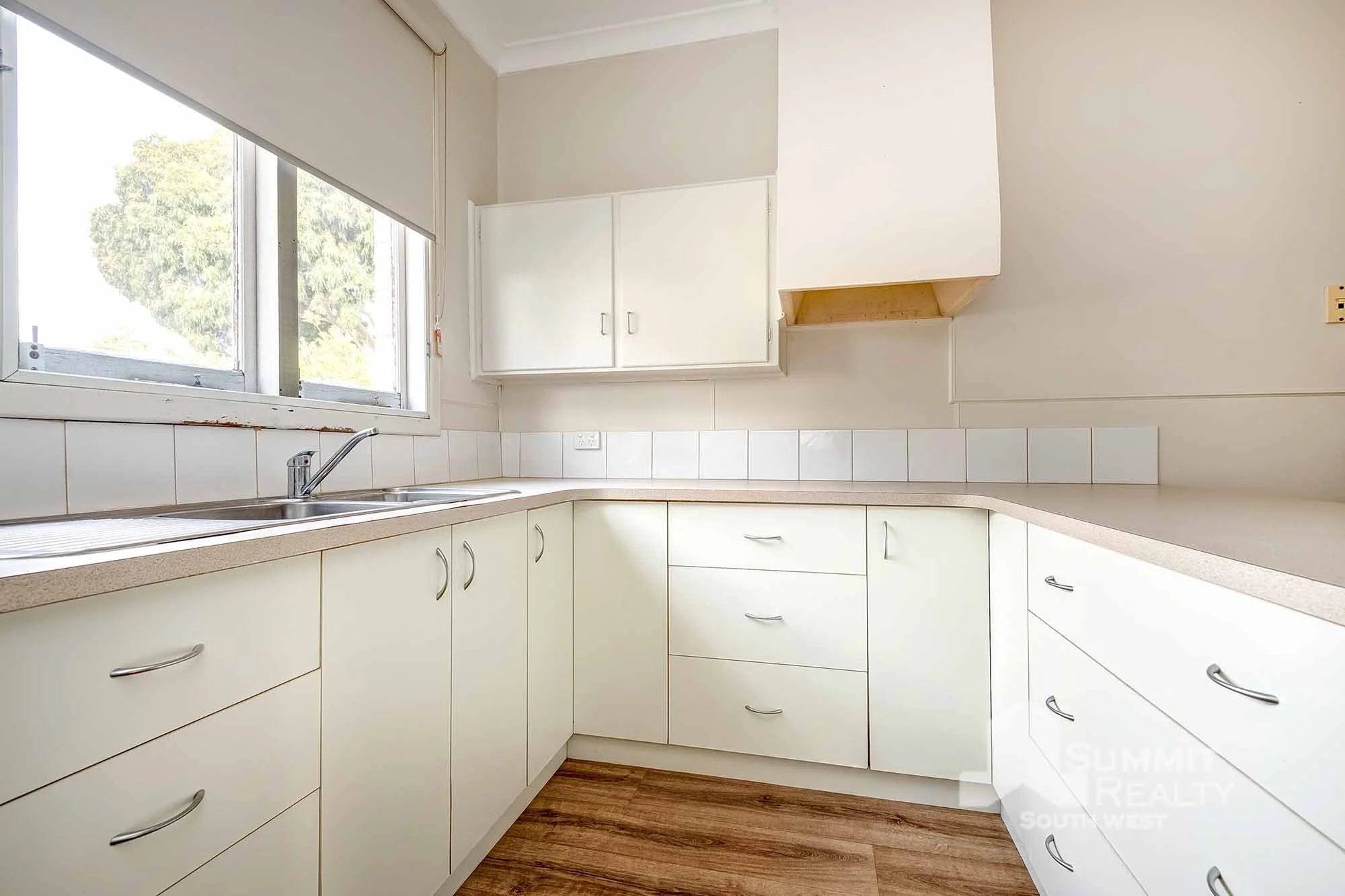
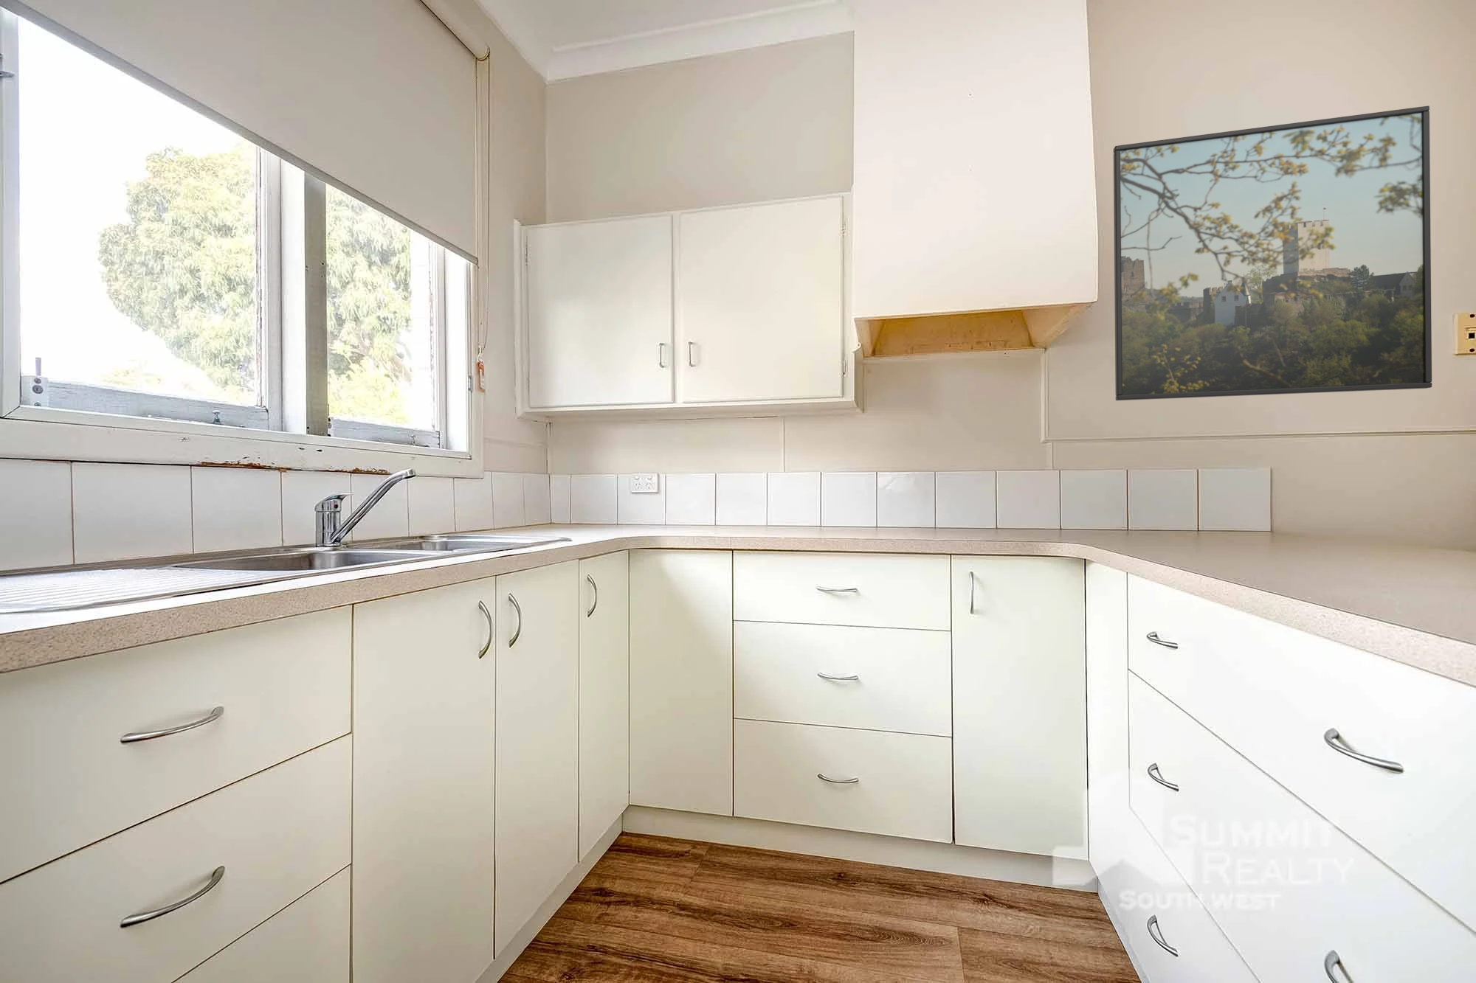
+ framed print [1113,105,1432,402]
